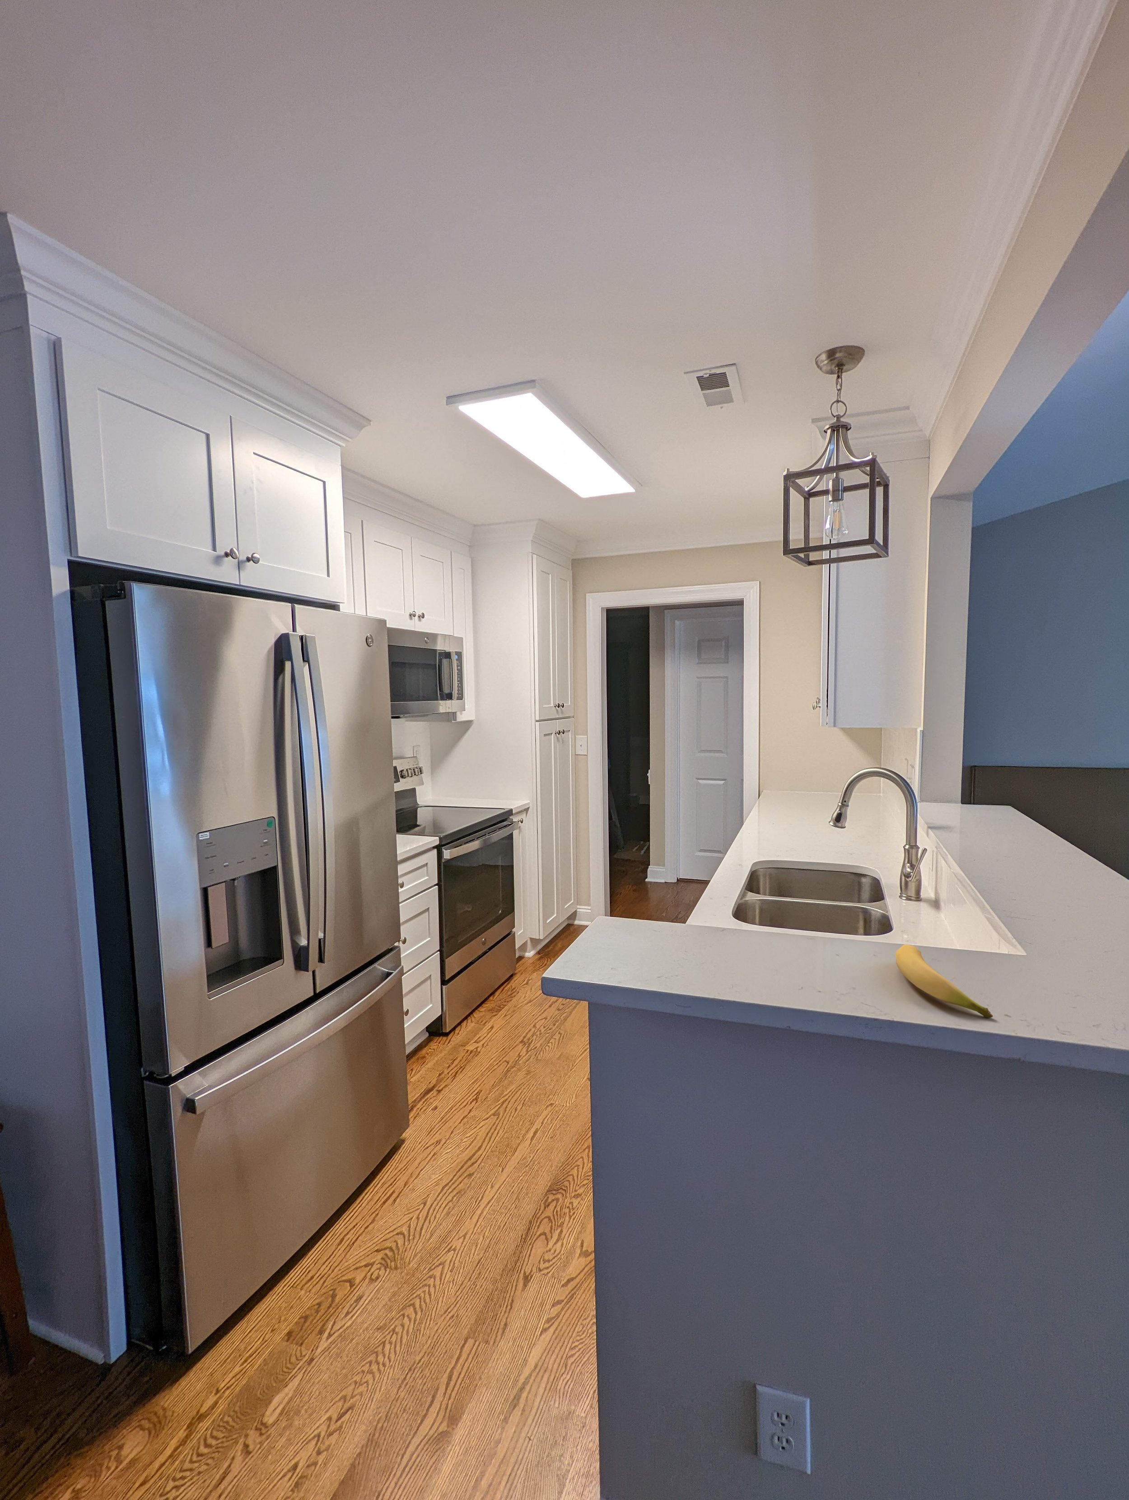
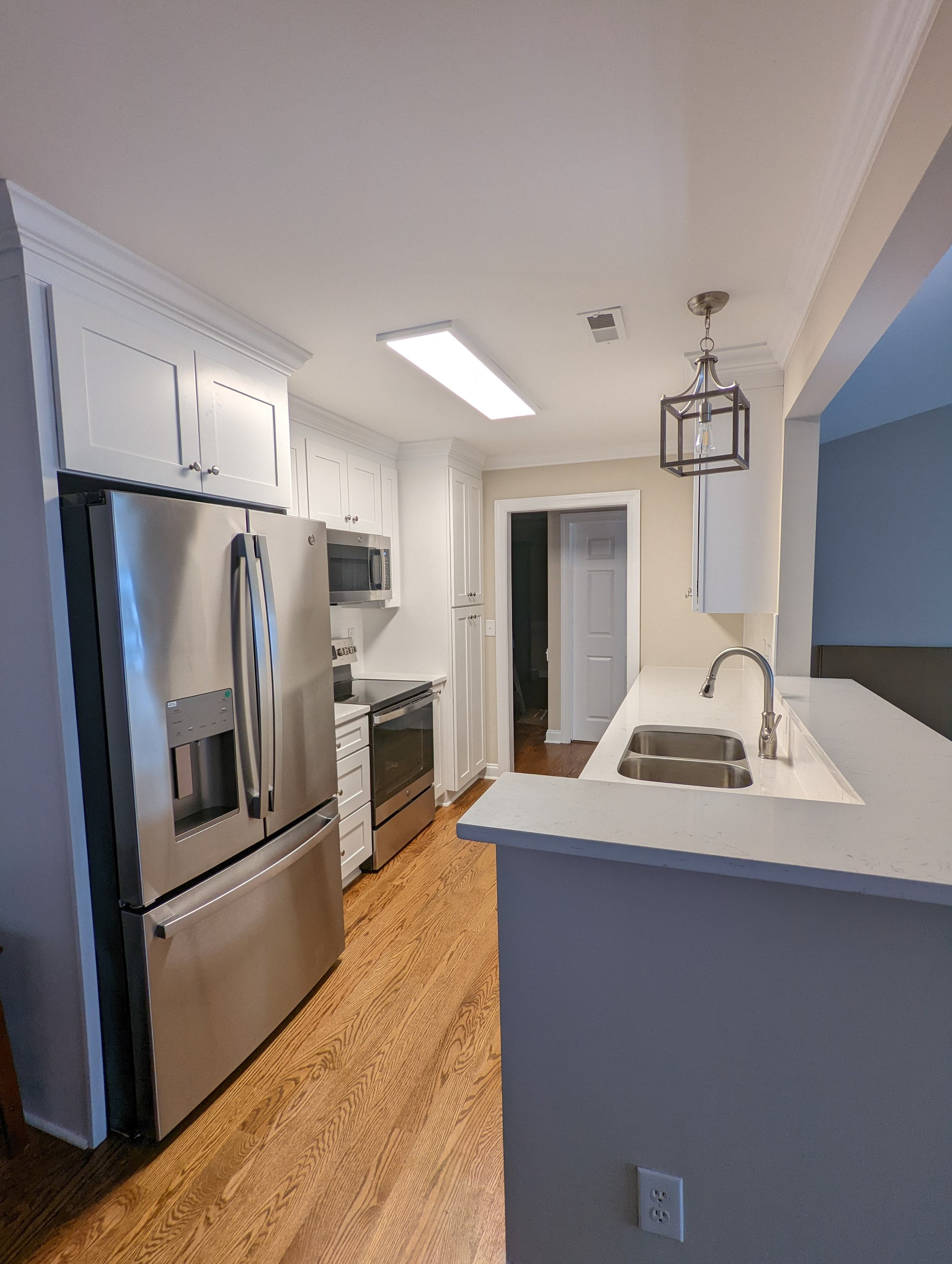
- banana [895,943,994,1018]
